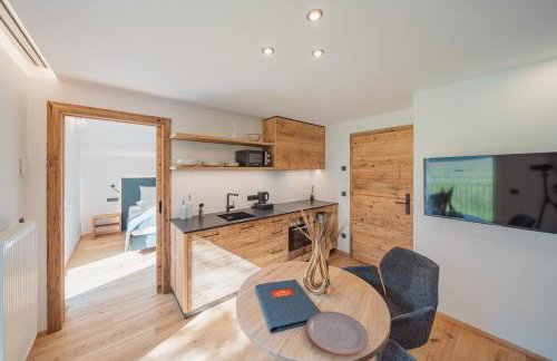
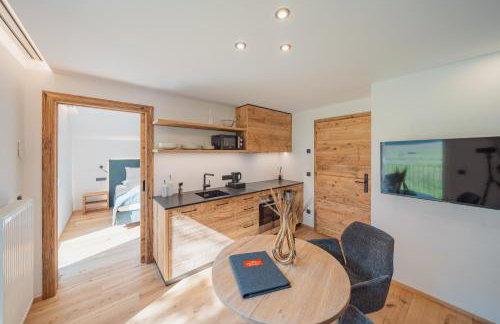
- plate [305,311,369,357]
